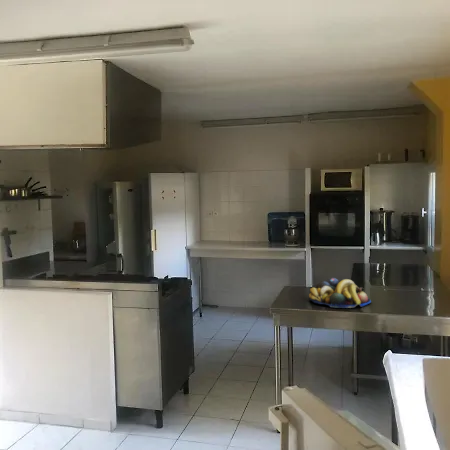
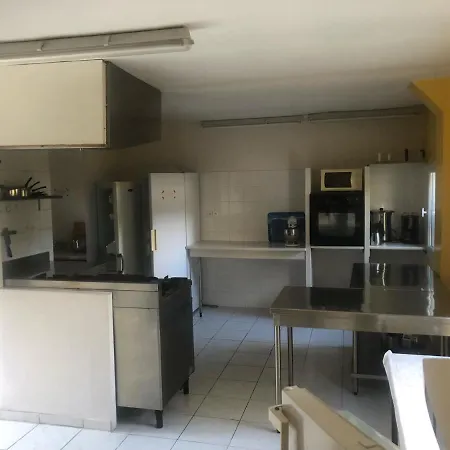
- fruit bowl [308,277,372,309]
